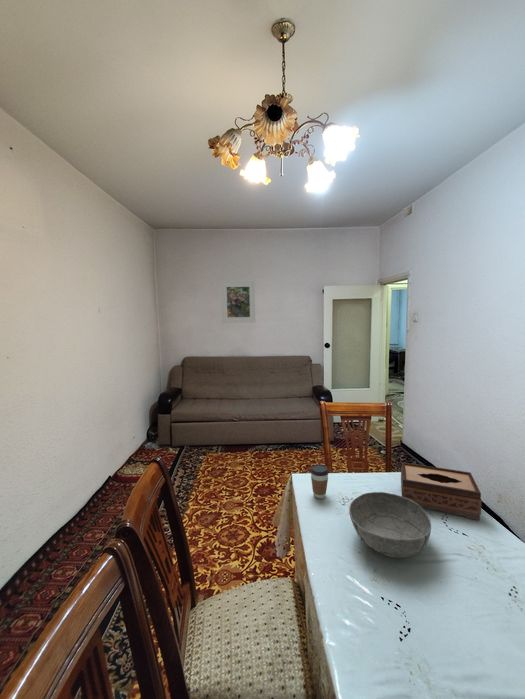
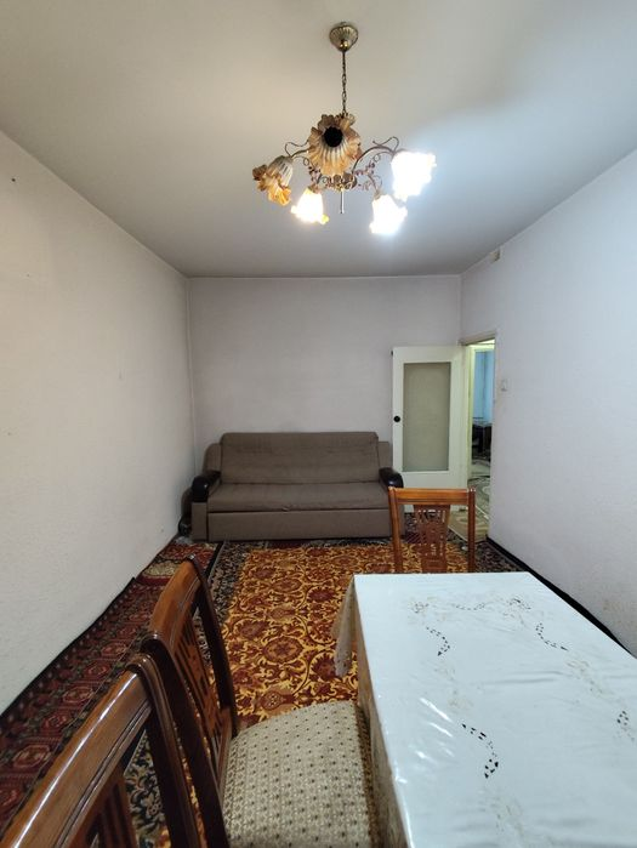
- bowl [348,491,432,559]
- coffee cup [310,463,330,500]
- tissue box [400,461,483,521]
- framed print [220,280,256,324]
